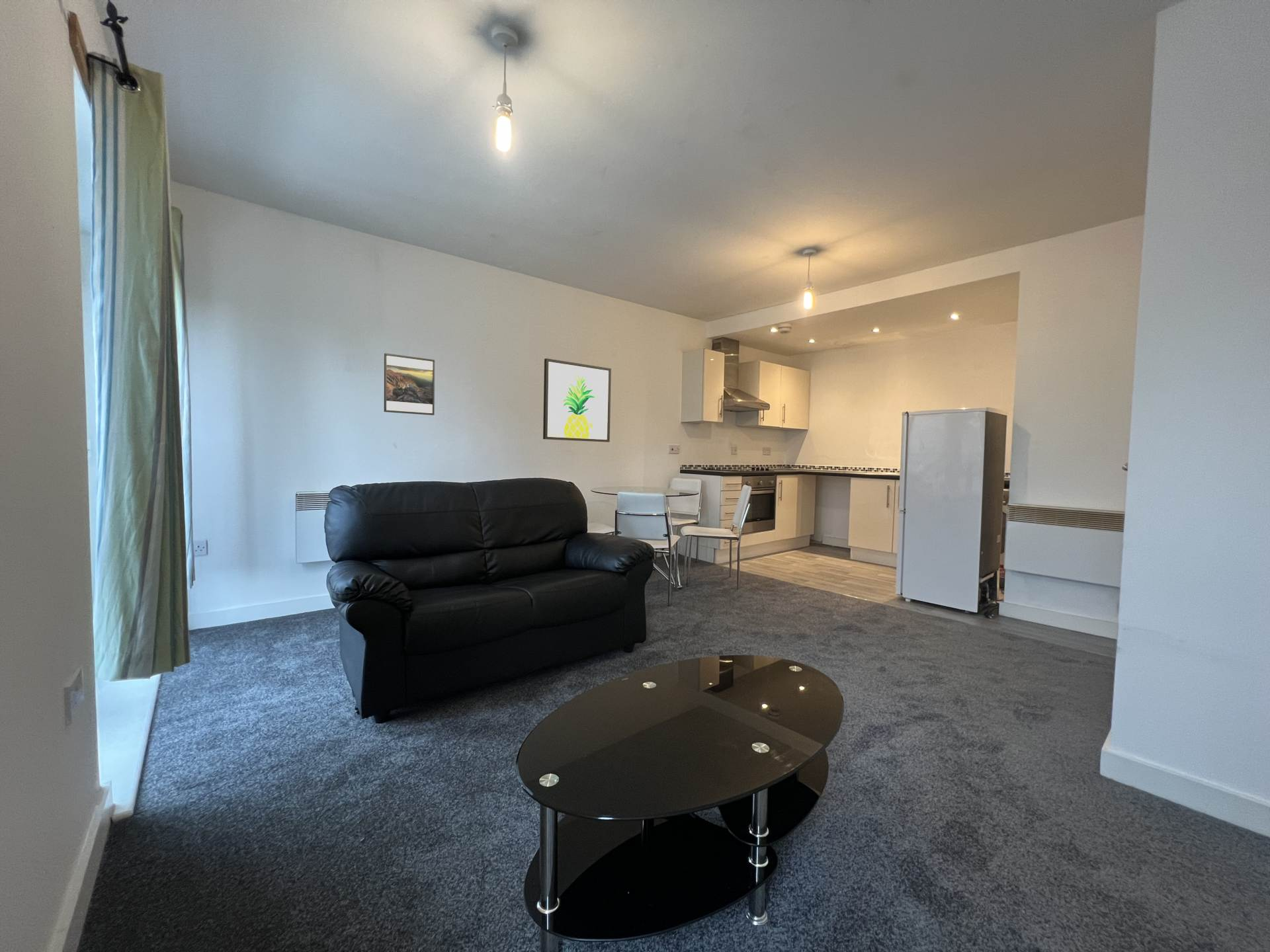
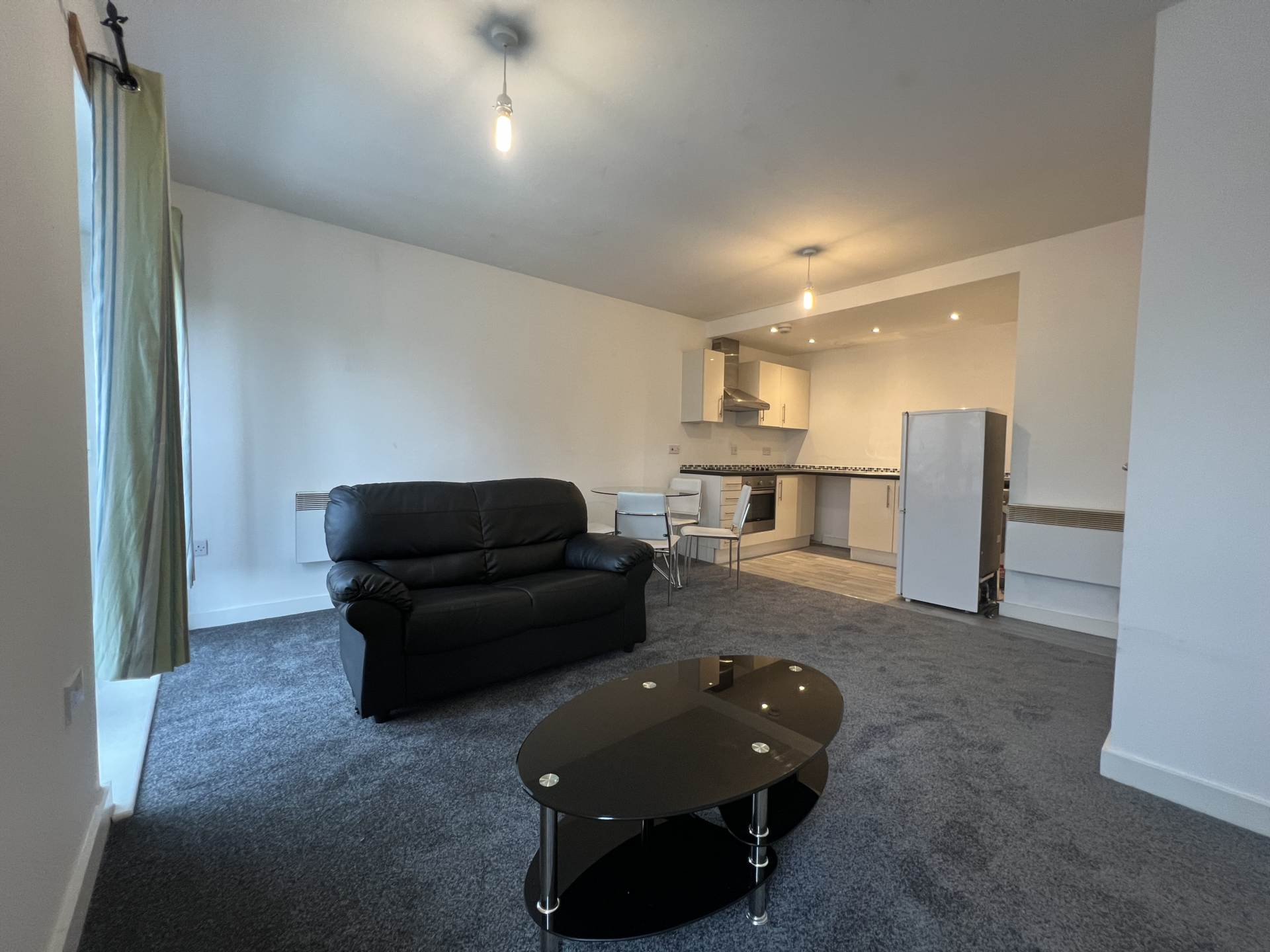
- wall art [542,358,612,443]
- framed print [384,352,435,416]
